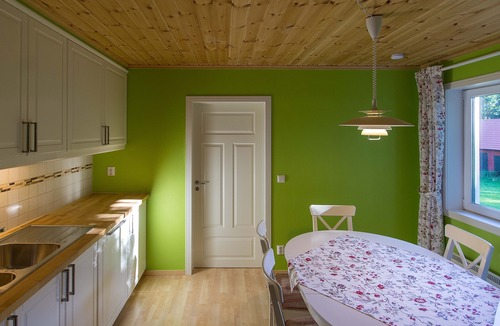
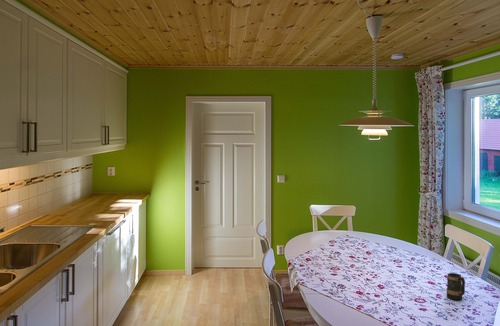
+ mug [446,272,466,301]
